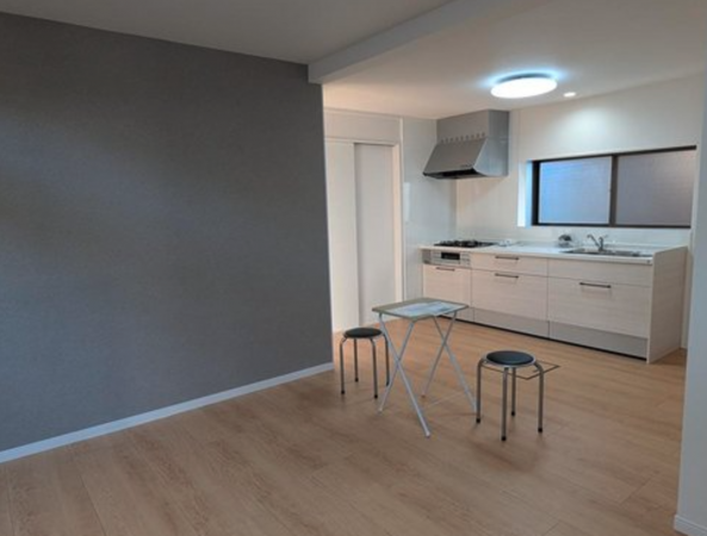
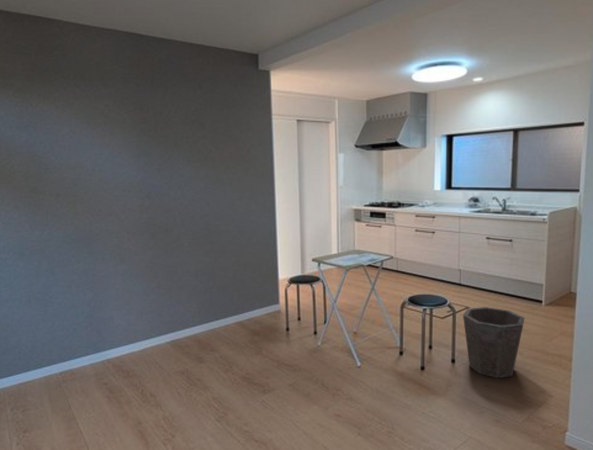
+ waste bin [462,306,526,379]
